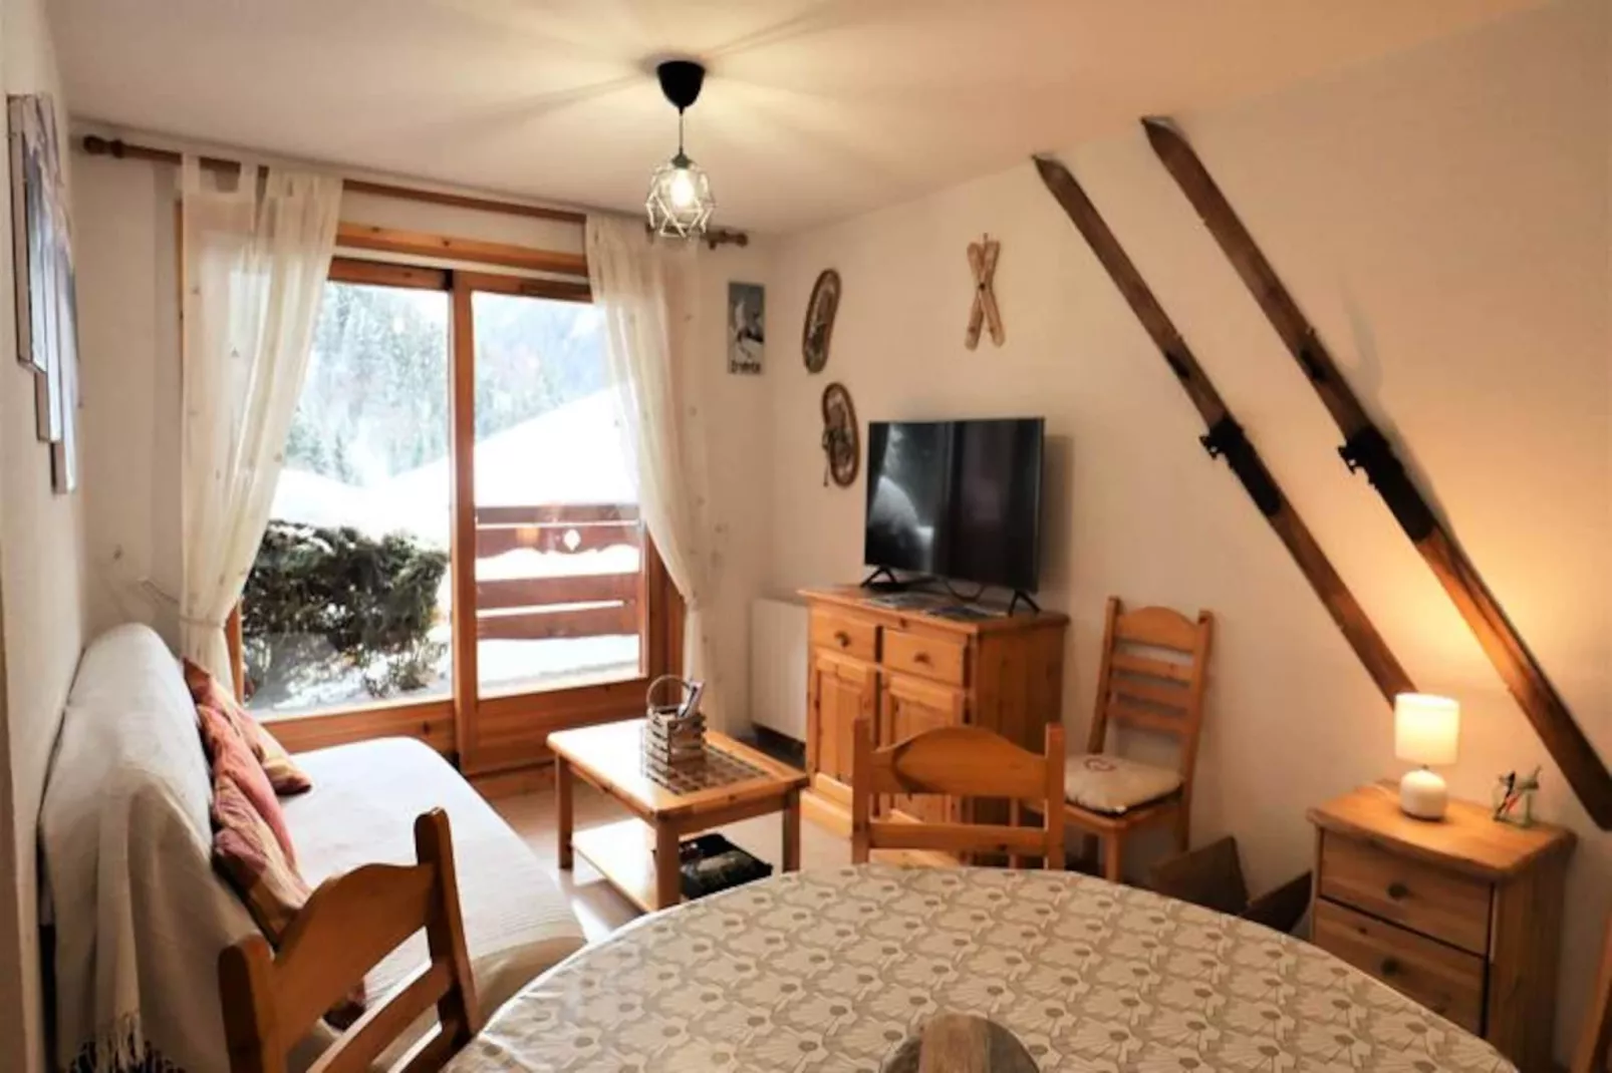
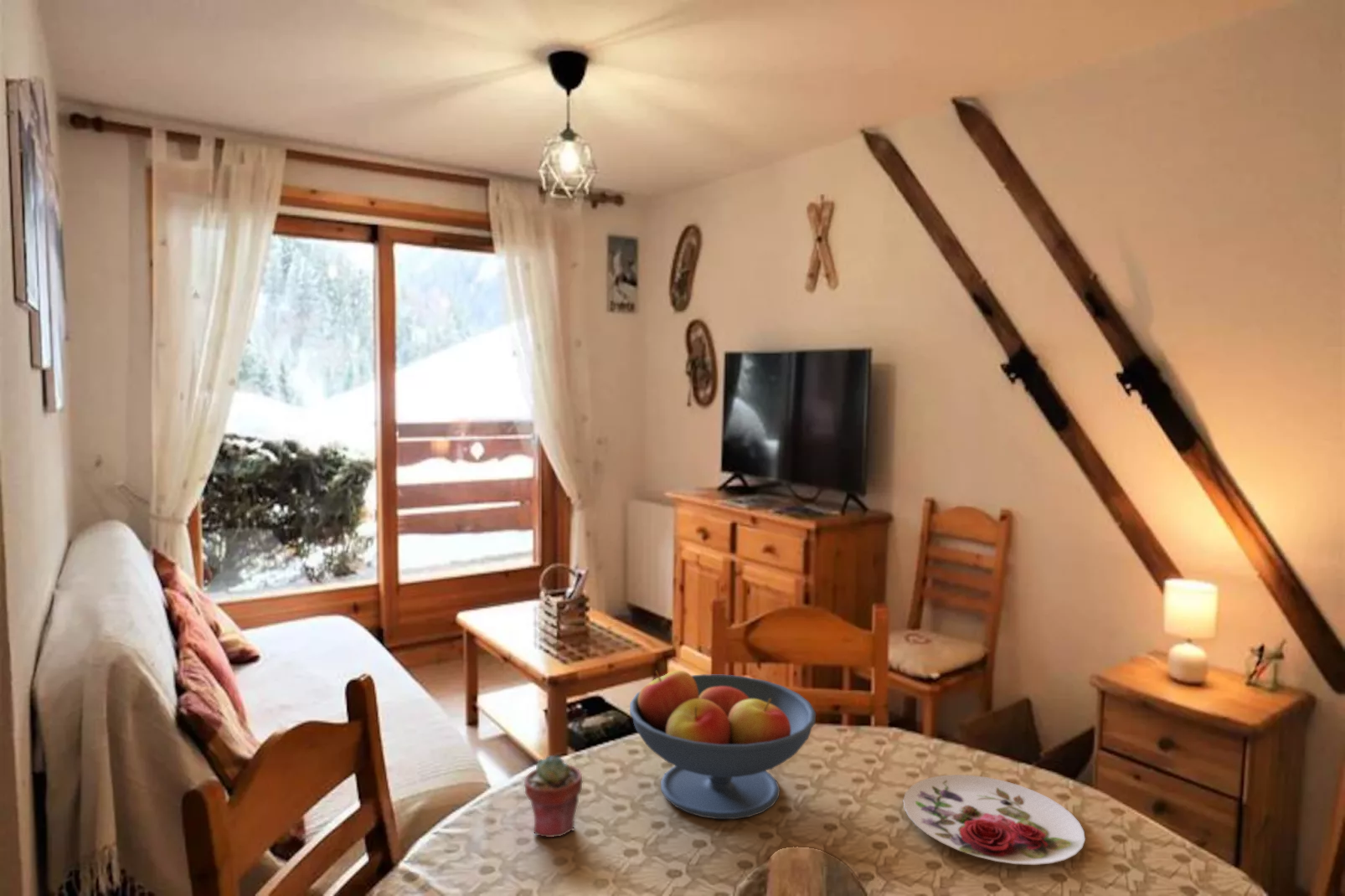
+ fruit bowl [629,670,817,820]
+ plate [903,774,1086,866]
+ potted succulent [523,754,584,838]
